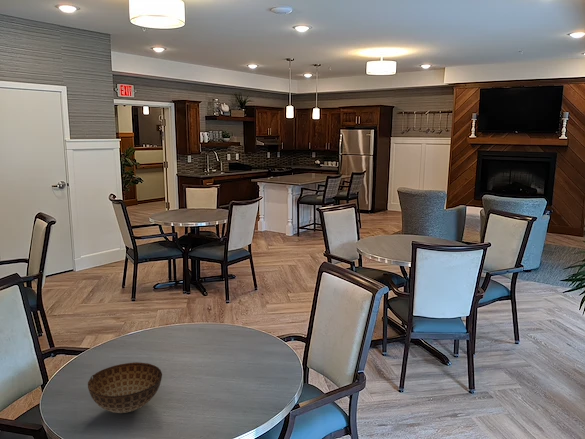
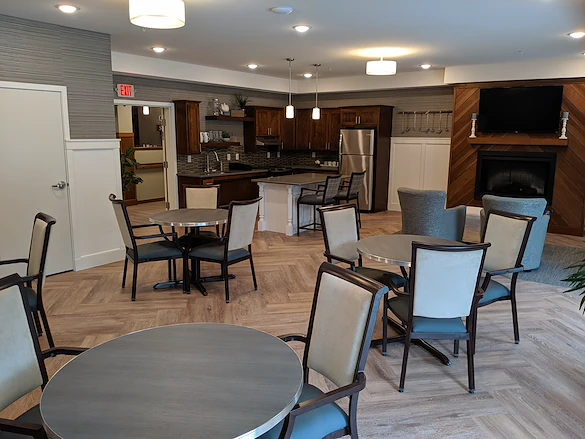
- bowl [87,361,163,414]
